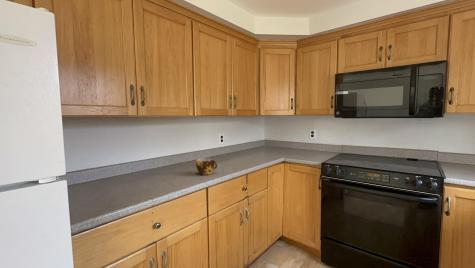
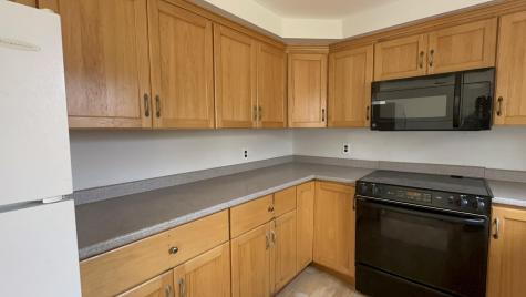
- cup [195,157,218,176]
